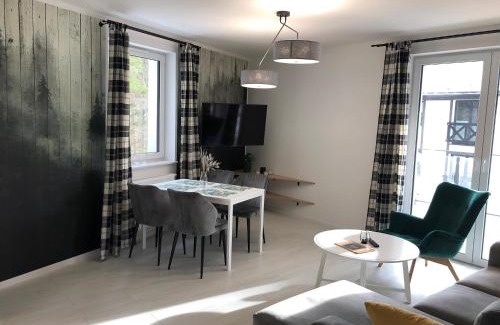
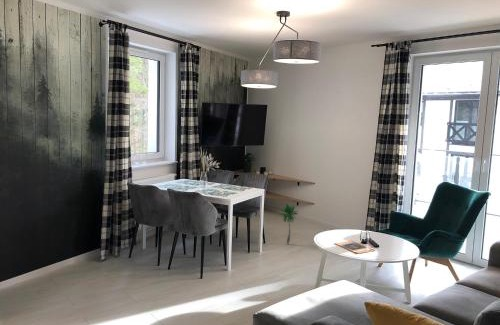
+ palm tree [278,203,299,245]
